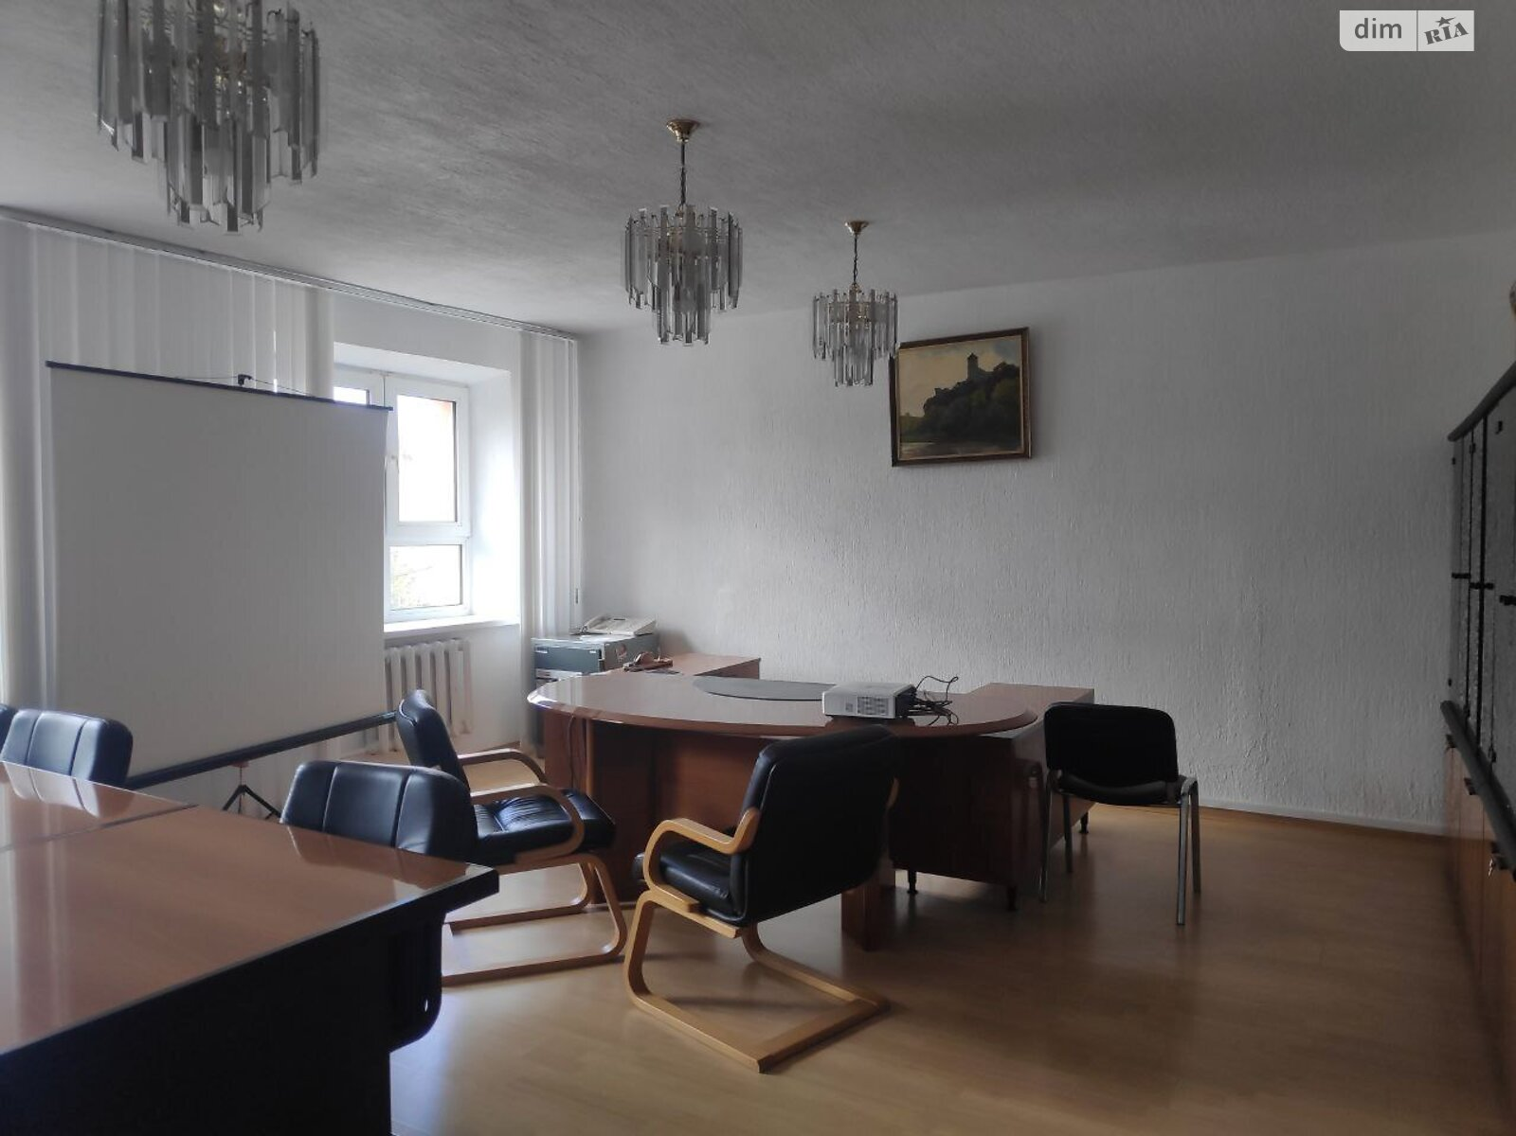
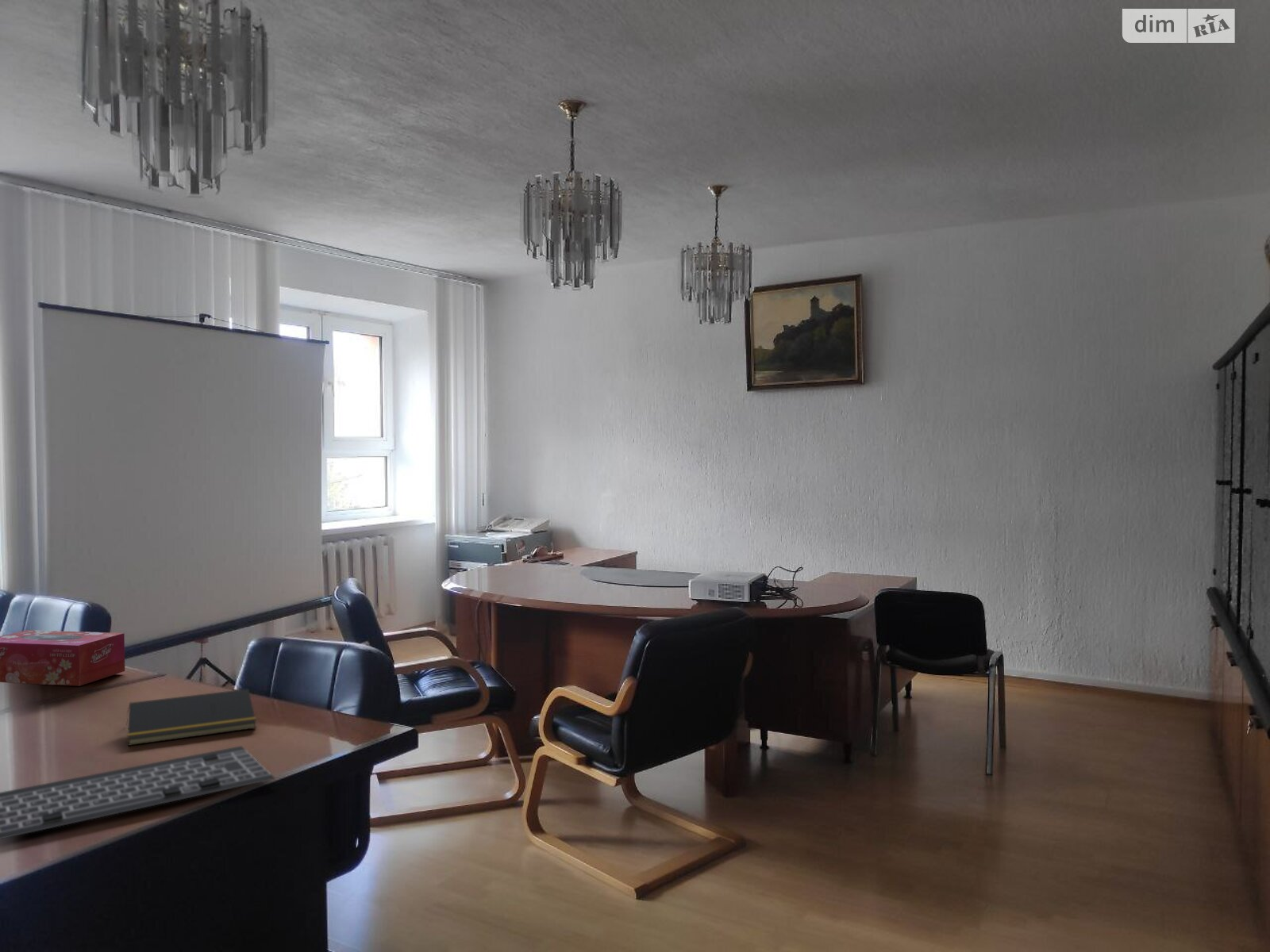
+ keyboard [0,745,277,840]
+ notepad [125,688,257,747]
+ tissue box [0,629,125,687]
